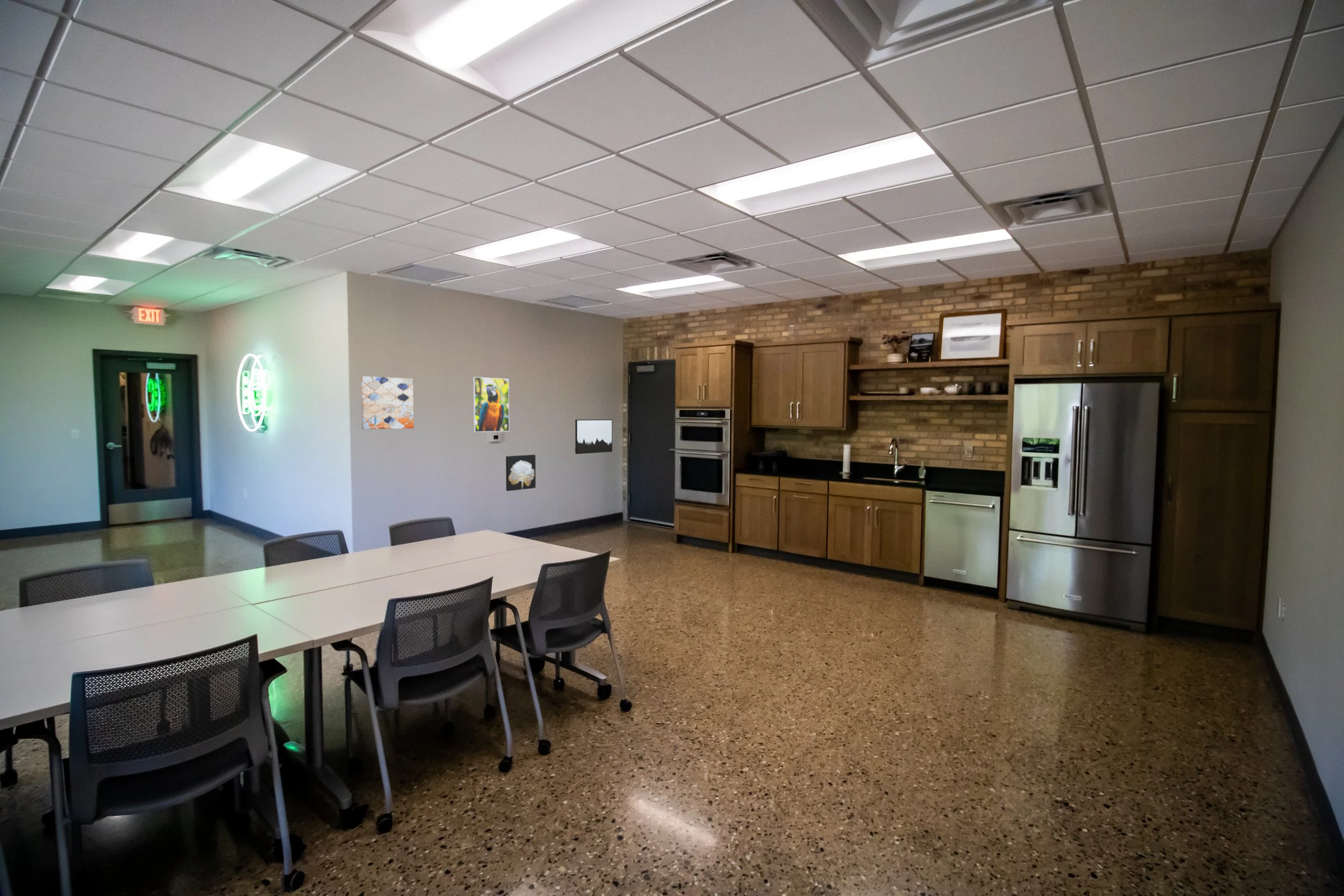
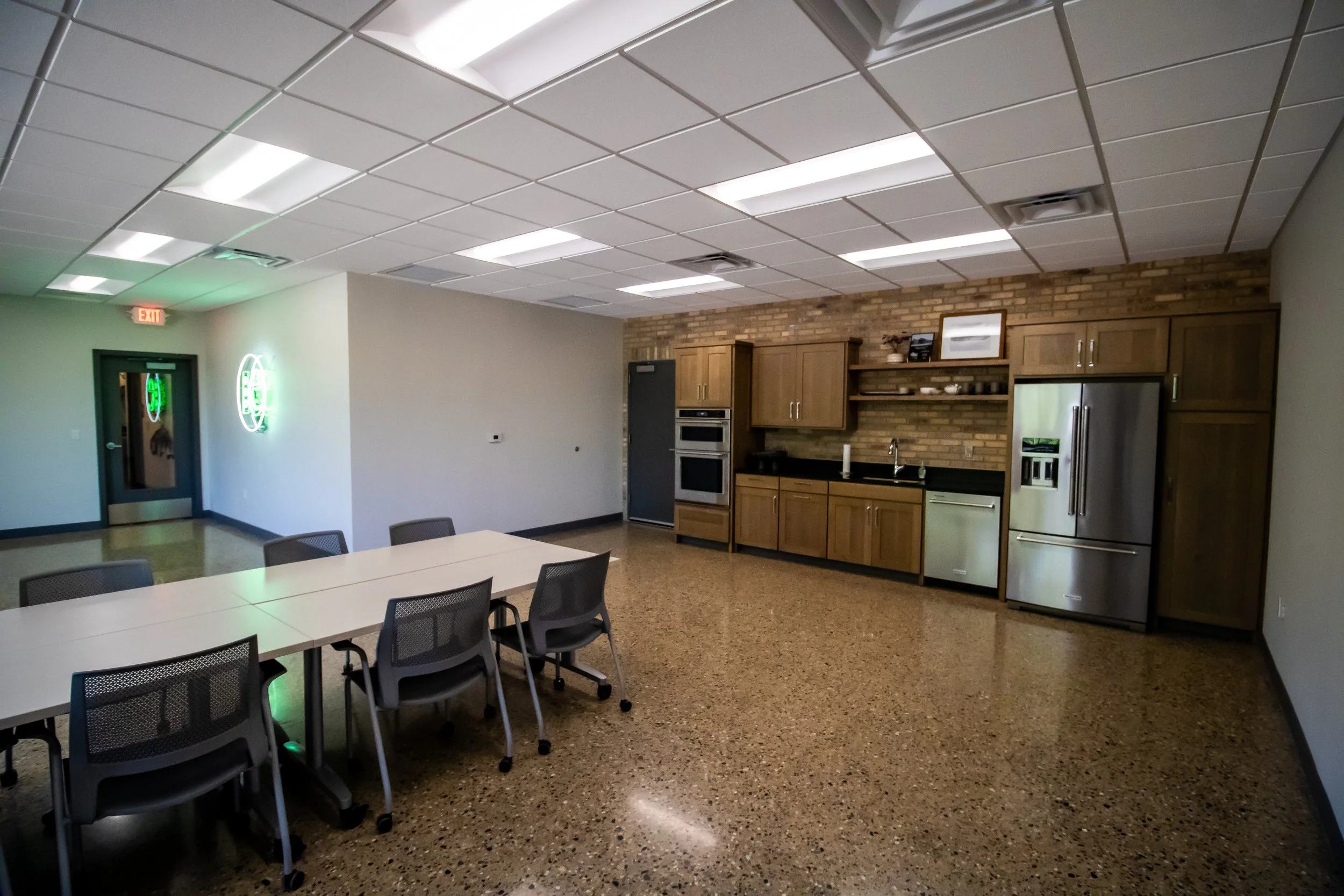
- wall art [360,376,414,430]
- wall art [505,454,536,492]
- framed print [473,376,510,433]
- wall art [575,419,613,455]
